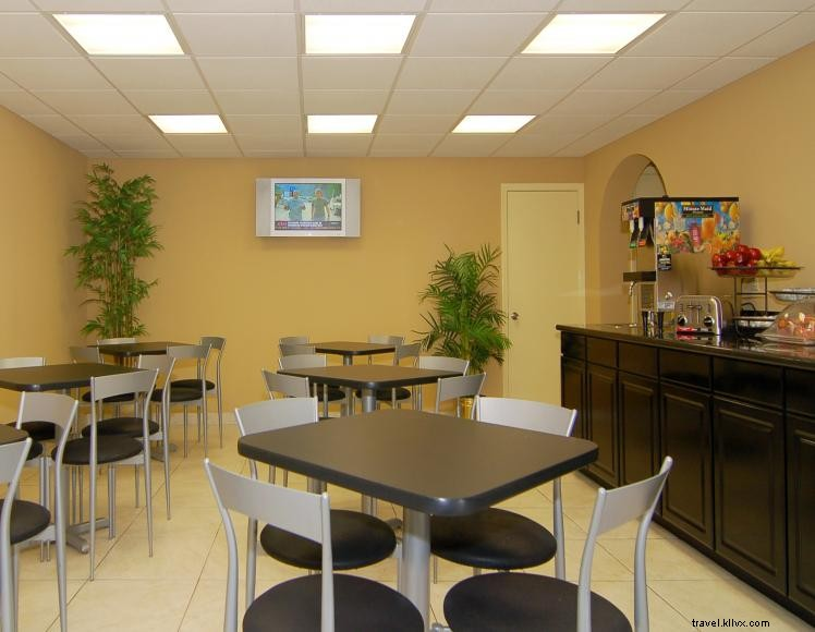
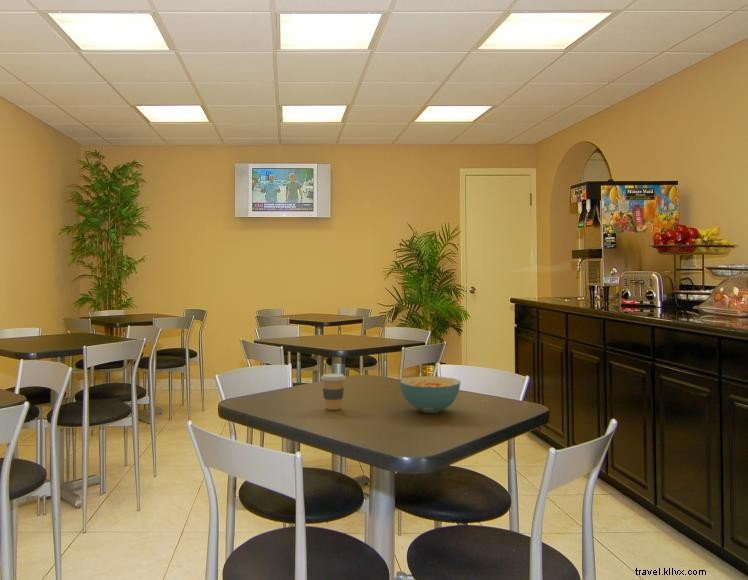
+ coffee cup [320,372,347,411]
+ cereal bowl [399,375,461,414]
